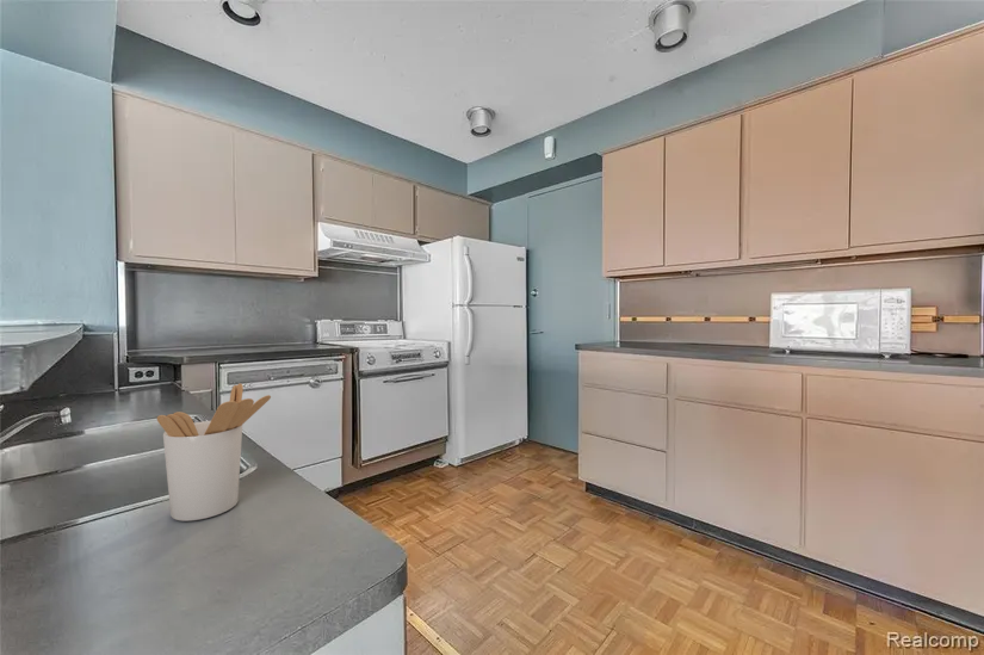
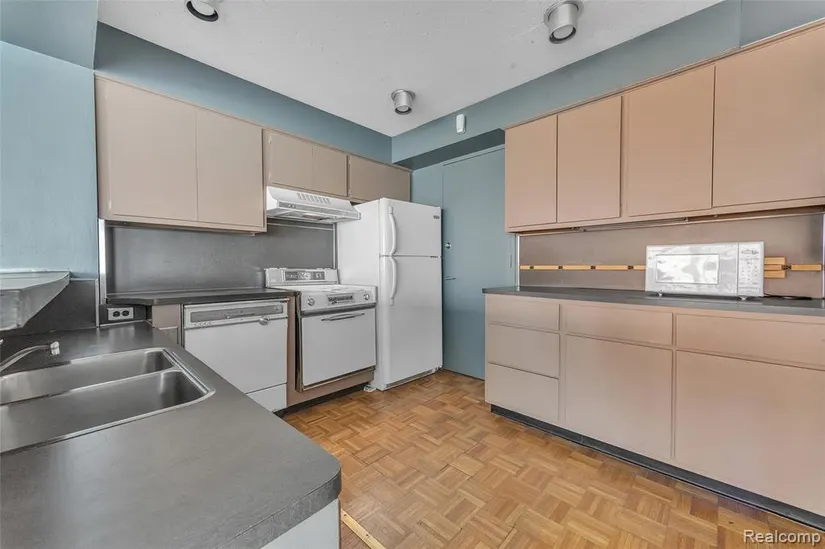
- utensil holder [156,382,272,523]
